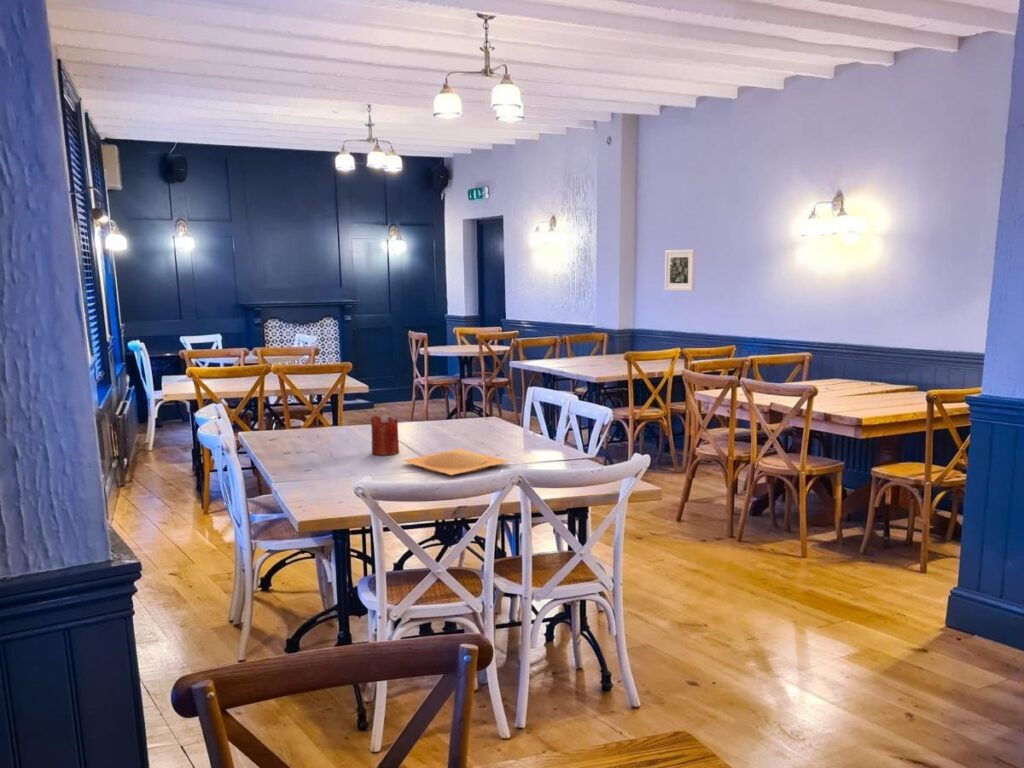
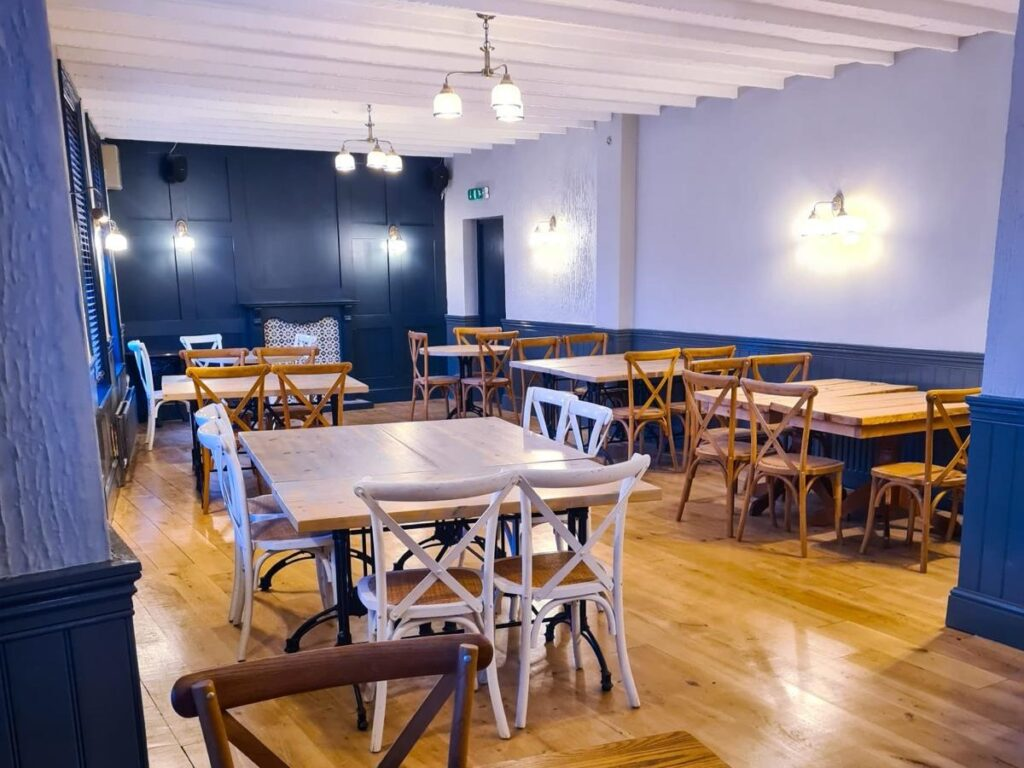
- candle [369,413,400,457]
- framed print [664,248,696,292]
- plate [400,447,511,476]
